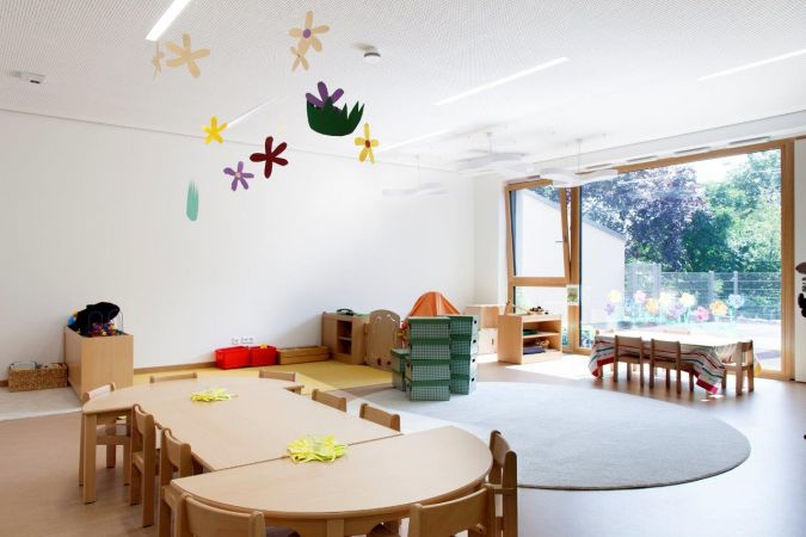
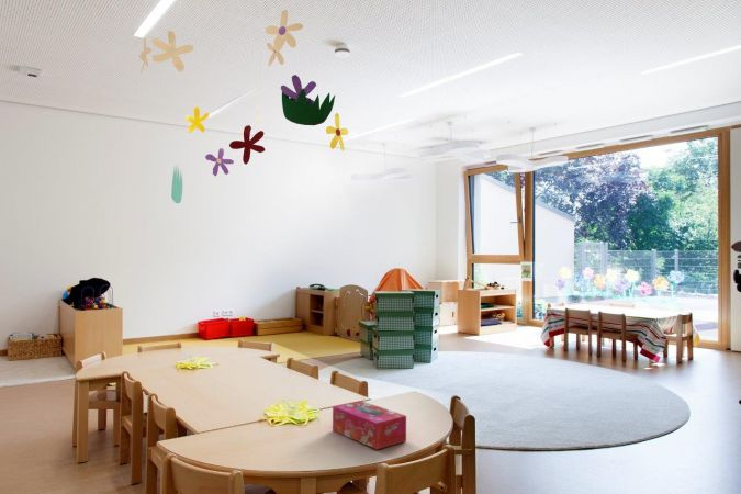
+ tissue box [332,400,407,450]
